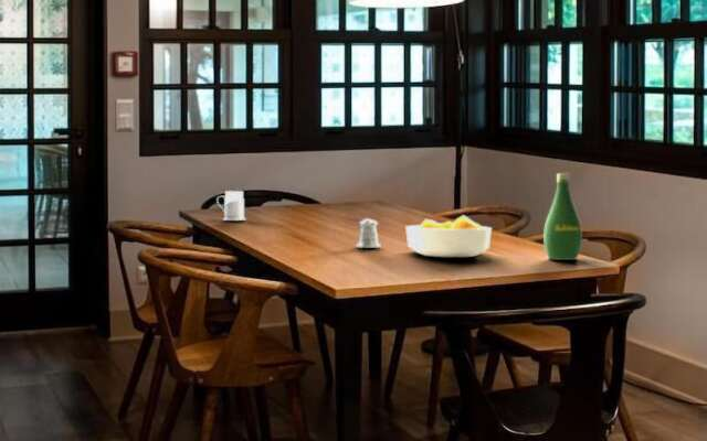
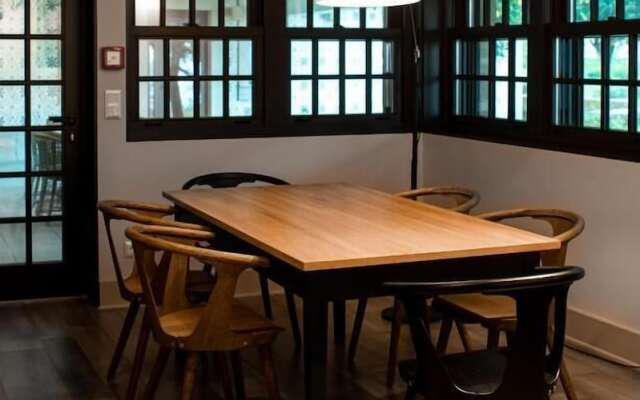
- mug [215,190,247,222]
- bottle [542,172,583,261]
- fruit bowl [404,214,493,258]
- pepper shaker [356,217,382,249]
